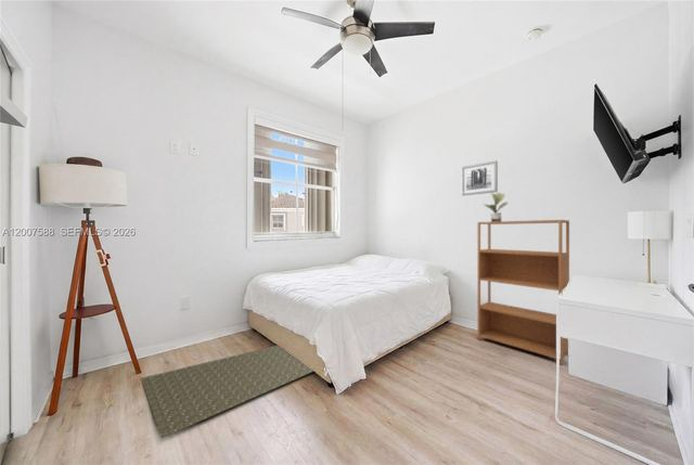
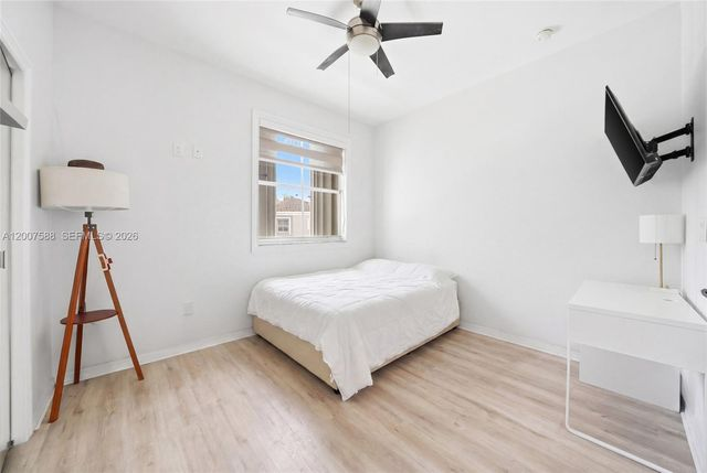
- wall art [460,159,499,197]
- bookshelf [476,219,570,365]
- floor mat [140,345,314,439]
- potted plant [483,192,509,222]
